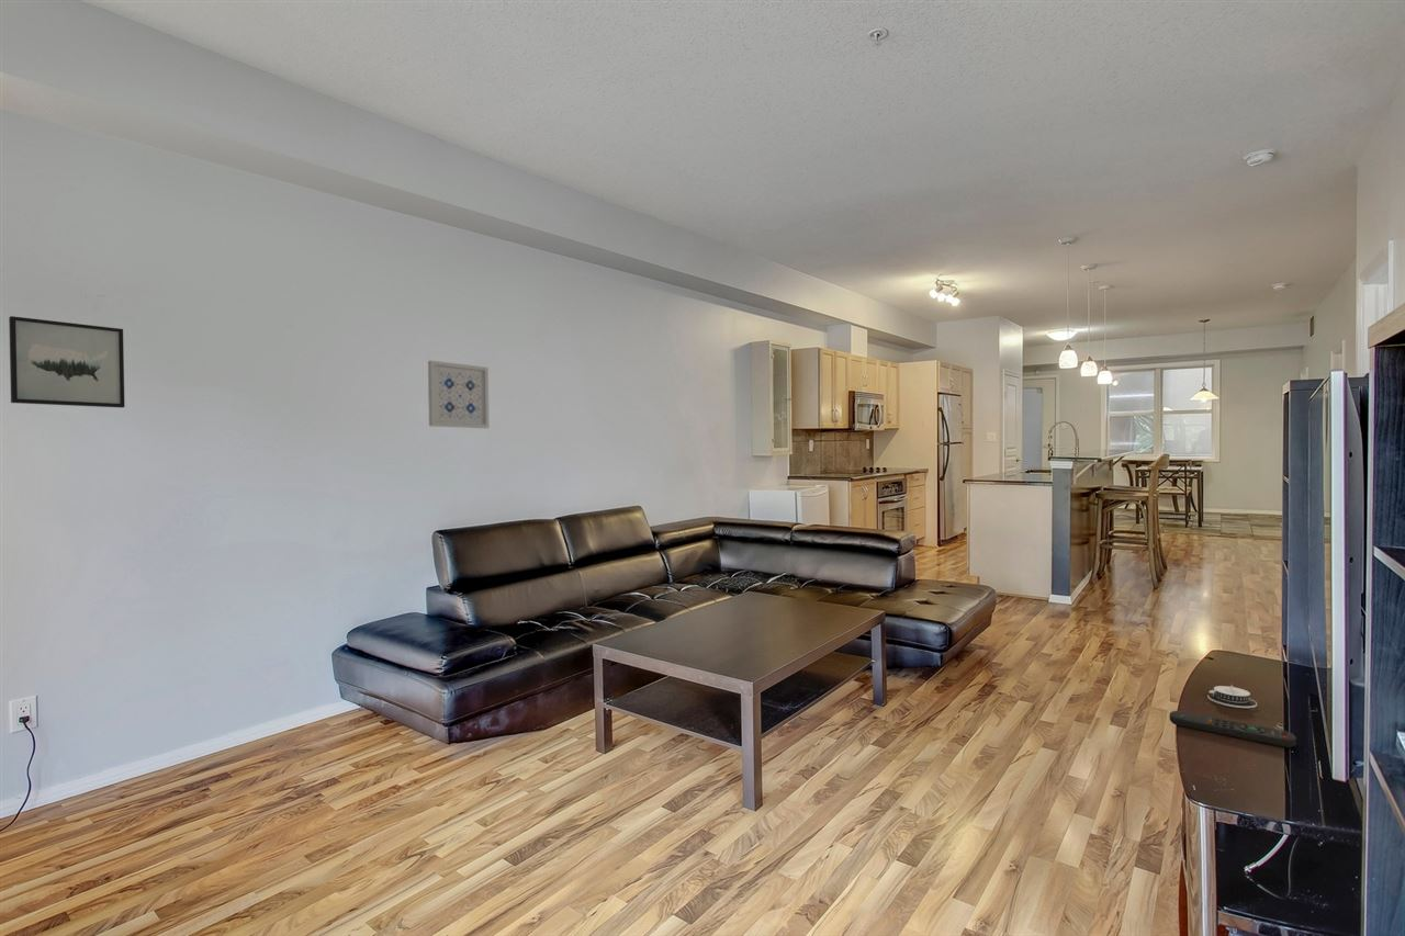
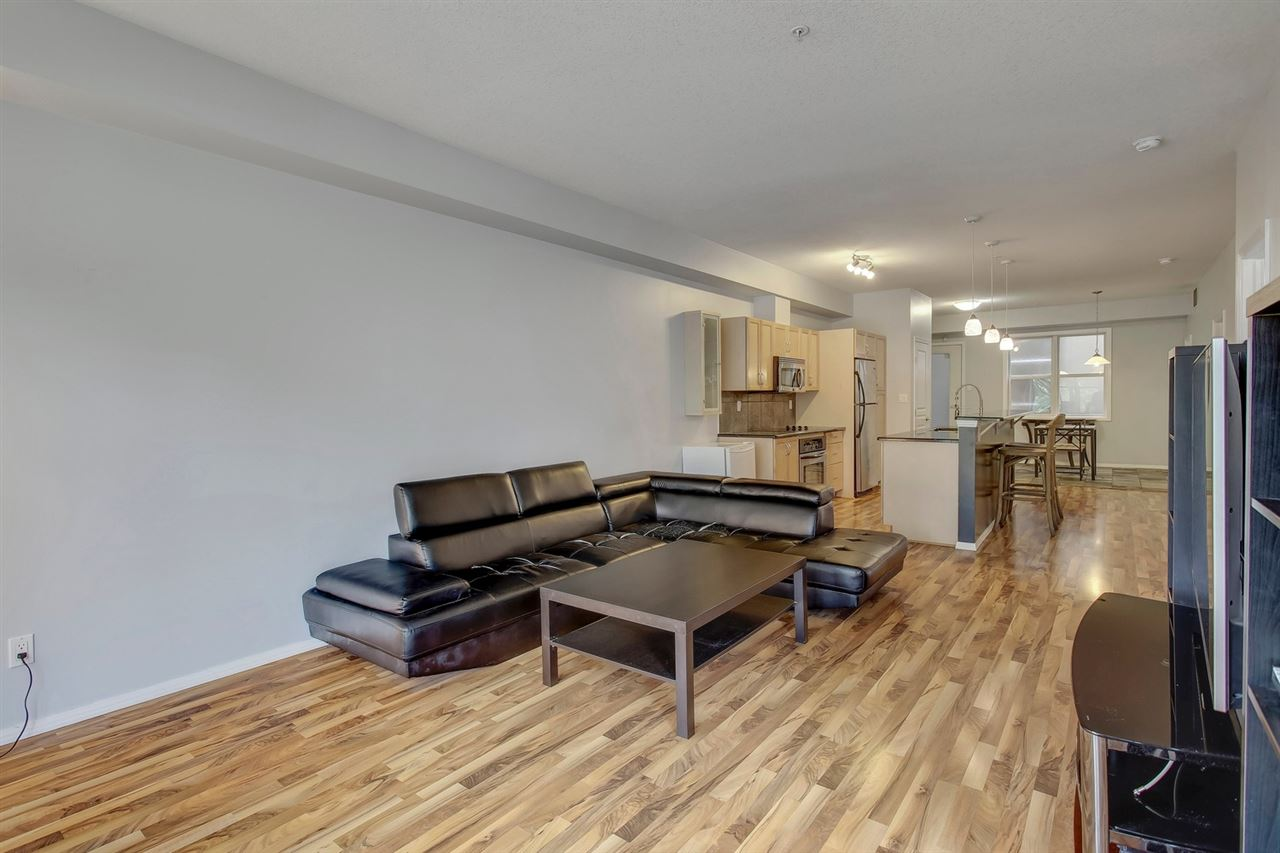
- wall art [8,315,126,408]
- architectural model [1206,685,1258,709]
- wall art [427,359,491,429]
- remote control [1169,710,1297,748]
